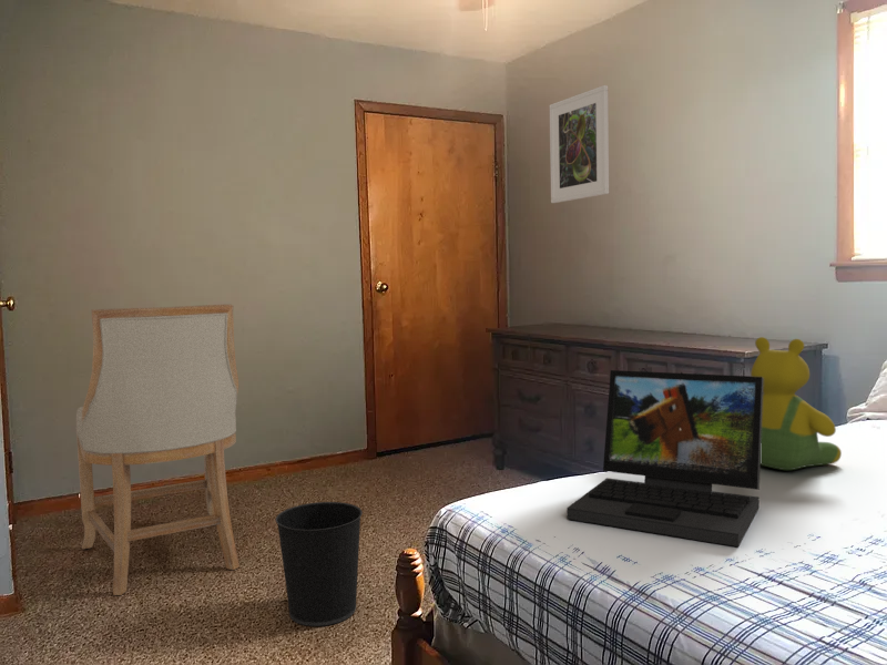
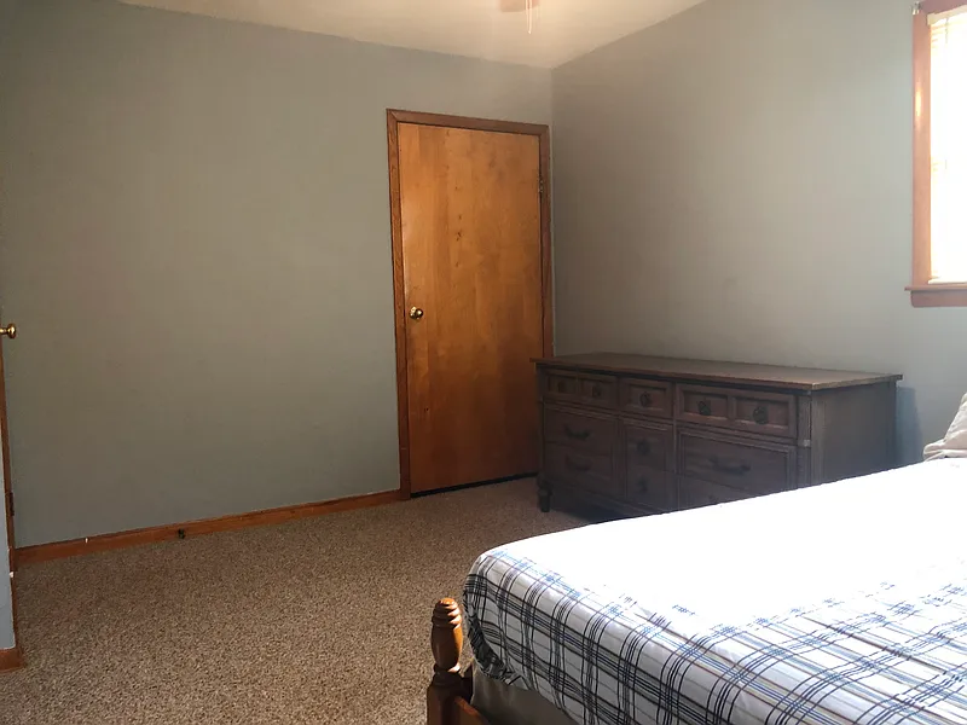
- bar stool [74,304,241,596]
- laptop [565,369,764,548]
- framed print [549,84,610,204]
- teddy bear [750,336,843,471]
- wastebasket [274,501,364,627]
